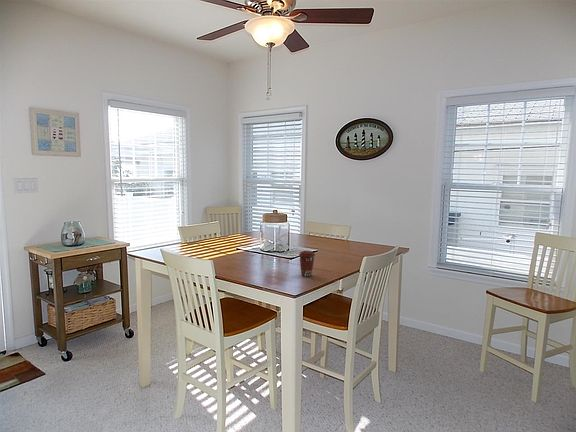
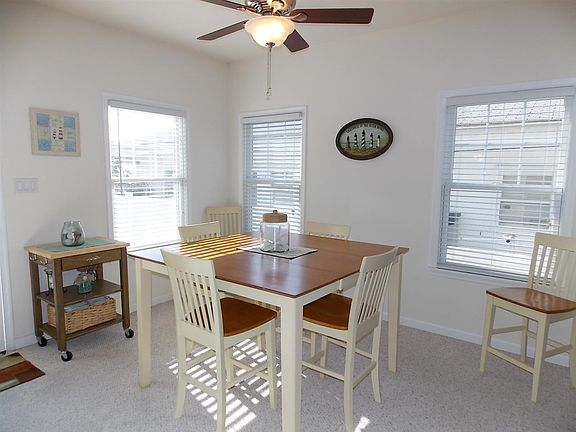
- coffee cup [298,250,316,277]
